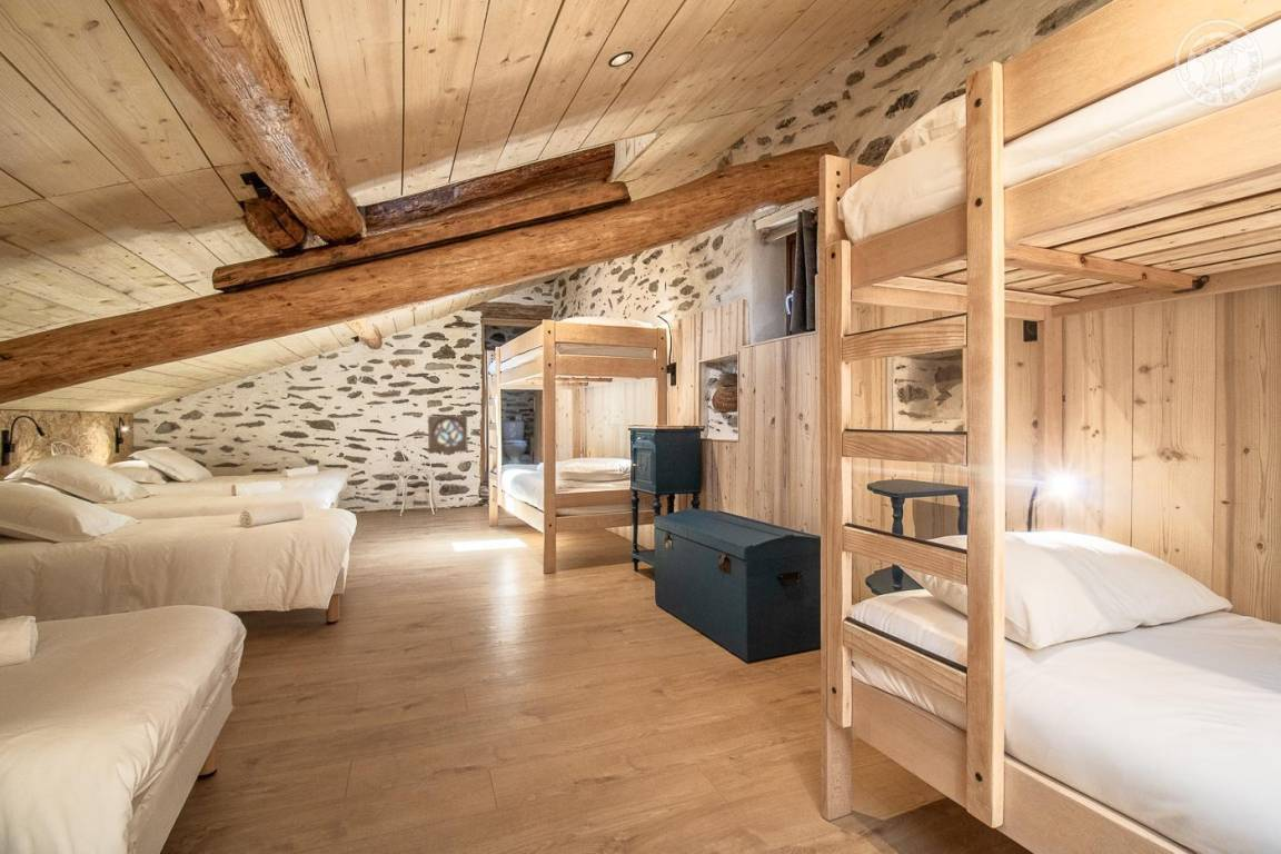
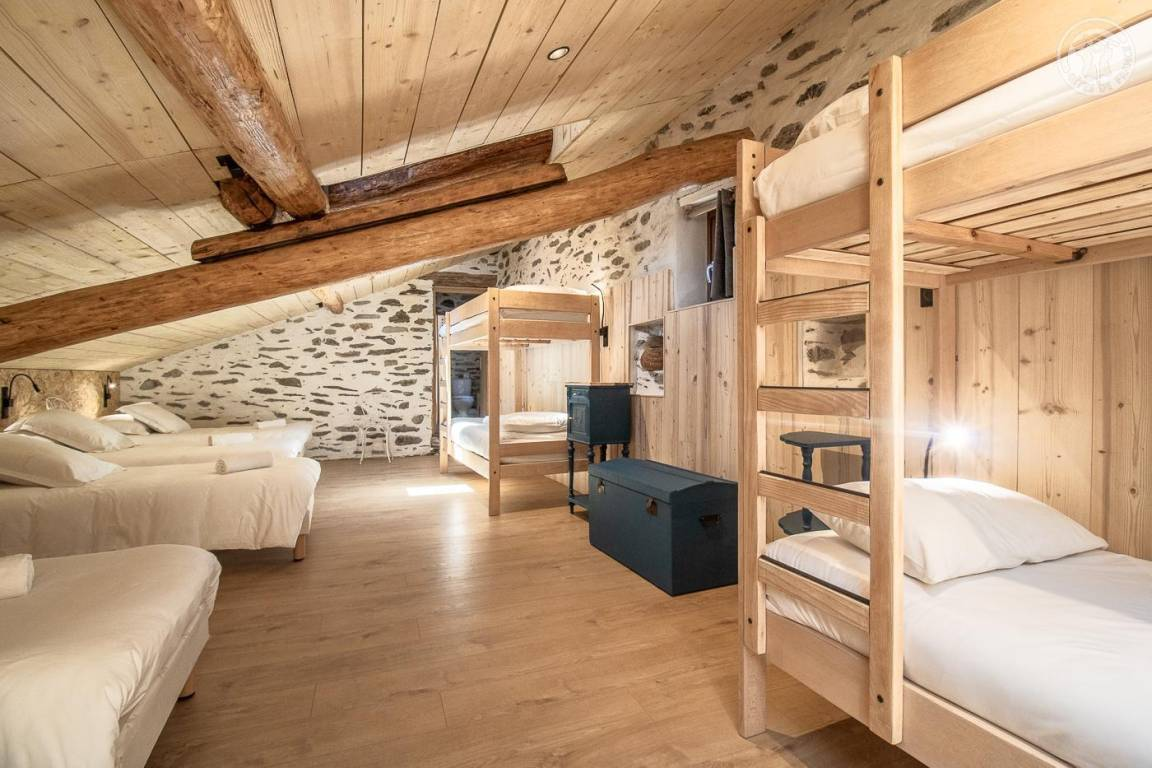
- wall ornament [427,415,469,454]
